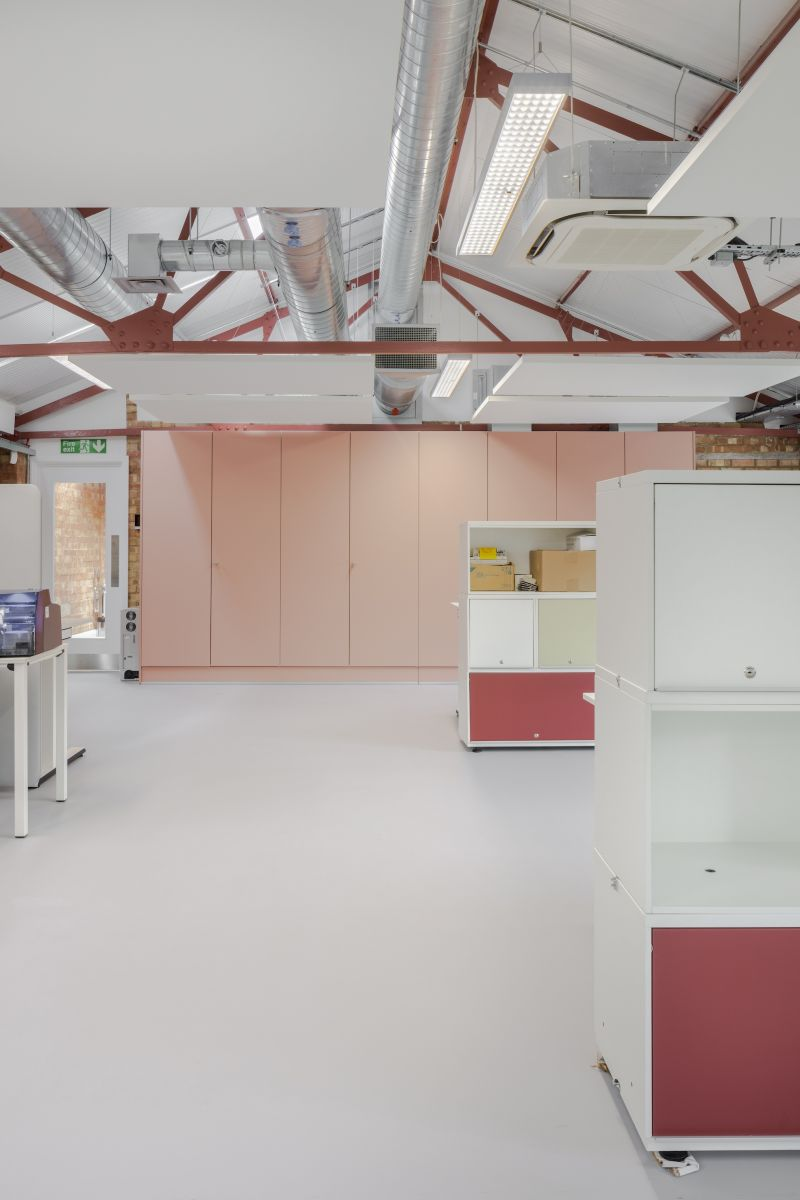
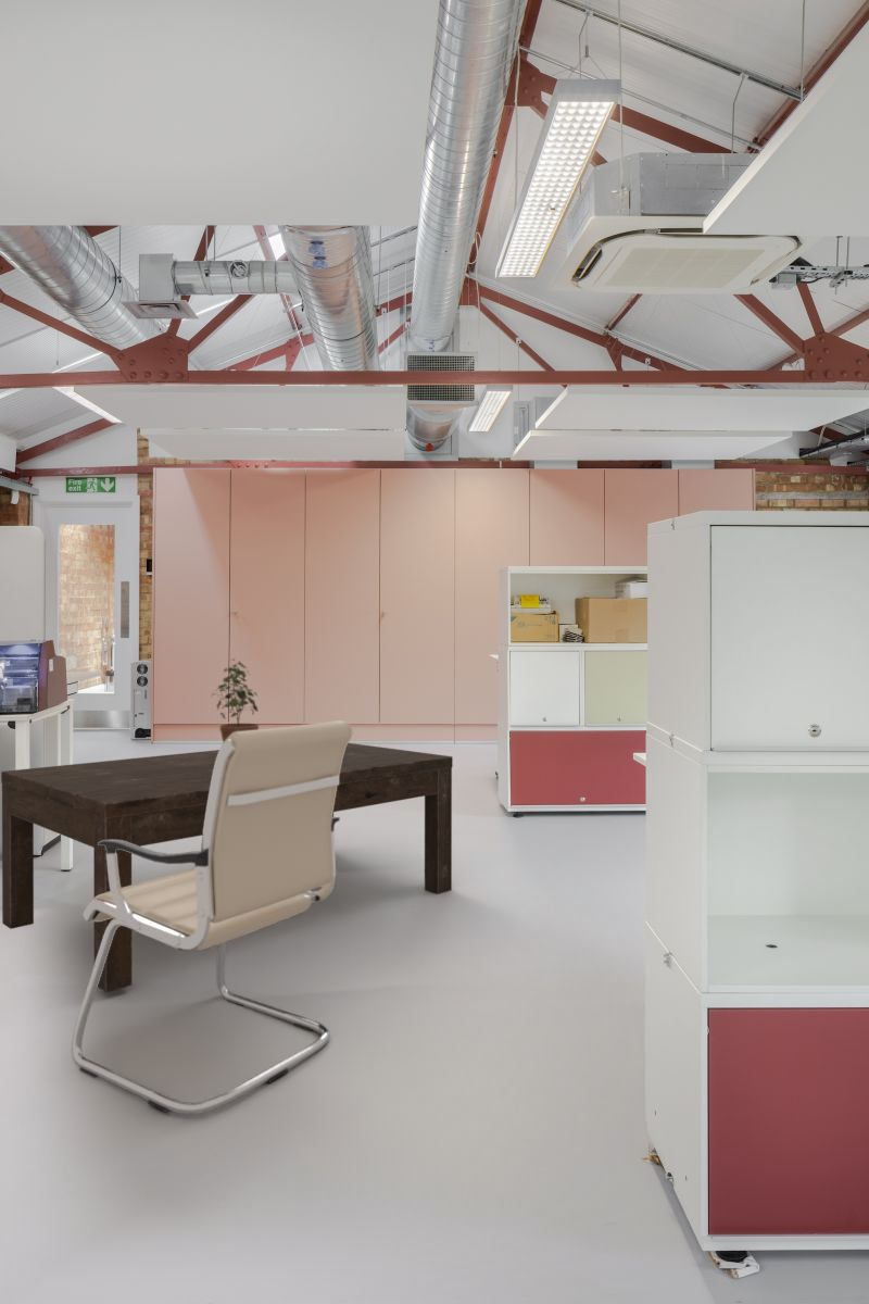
+ office chair [71,719,354,1115]
+ dining table [0,742,454,993]
+ potted plant [211,657,260,743]
